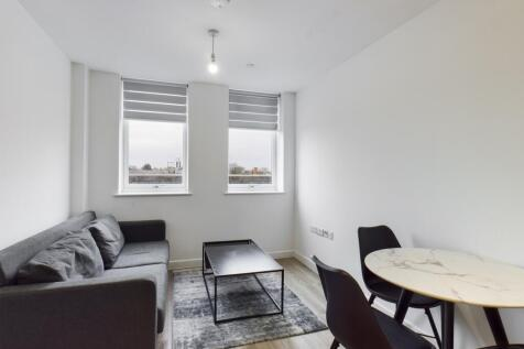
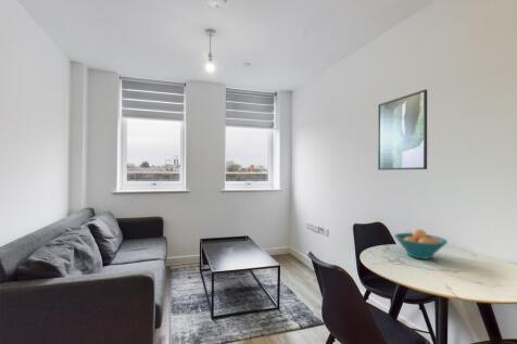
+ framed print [377,89,428,171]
+ fruit bowl [393,228,449,260]
